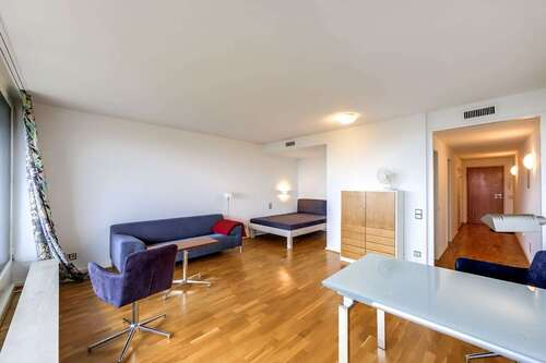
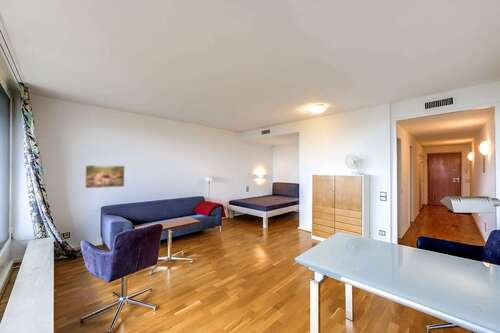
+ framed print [84,164,126,189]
